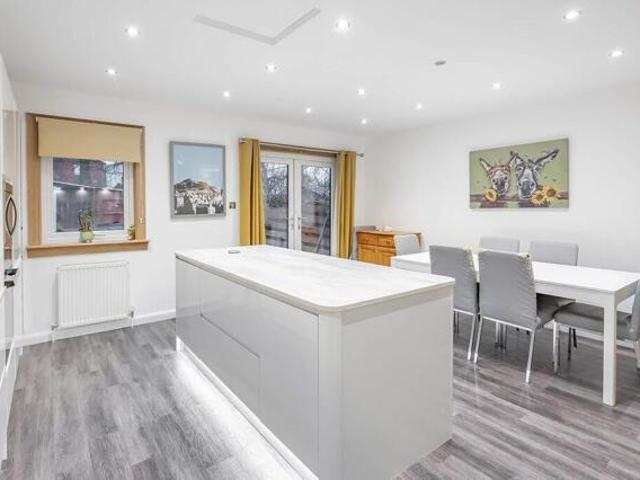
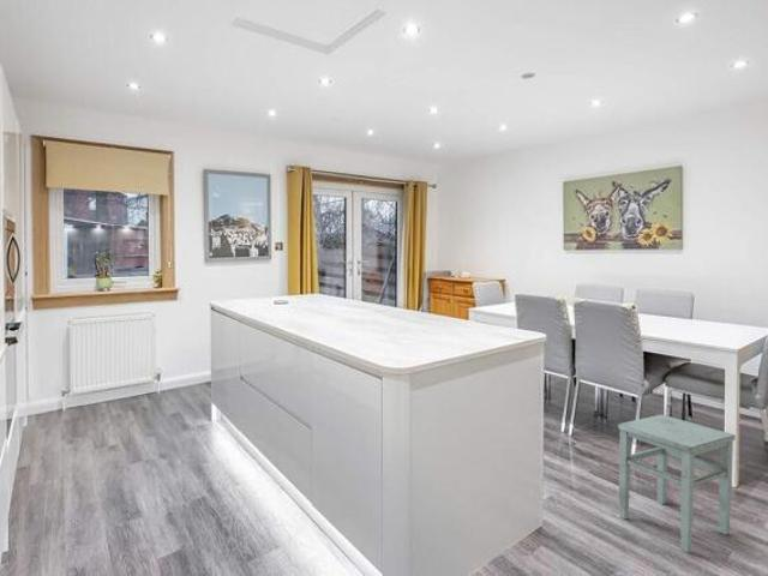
+ stool [617,414,737,553]
